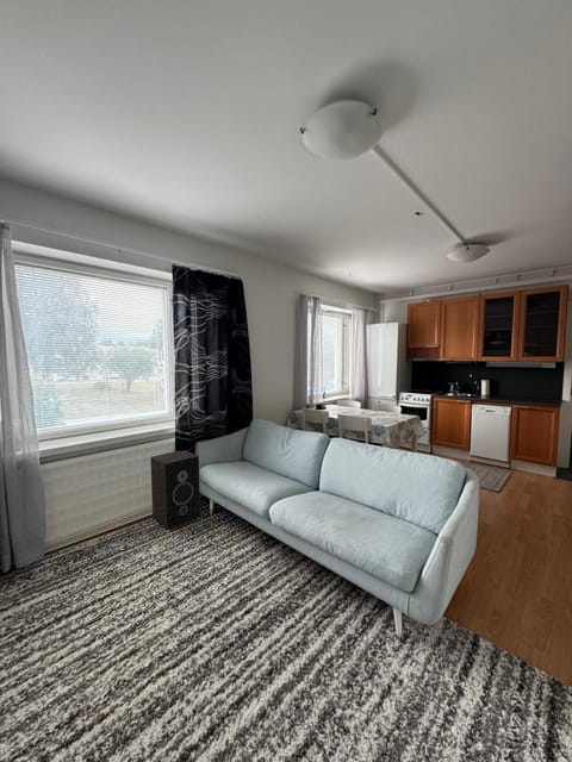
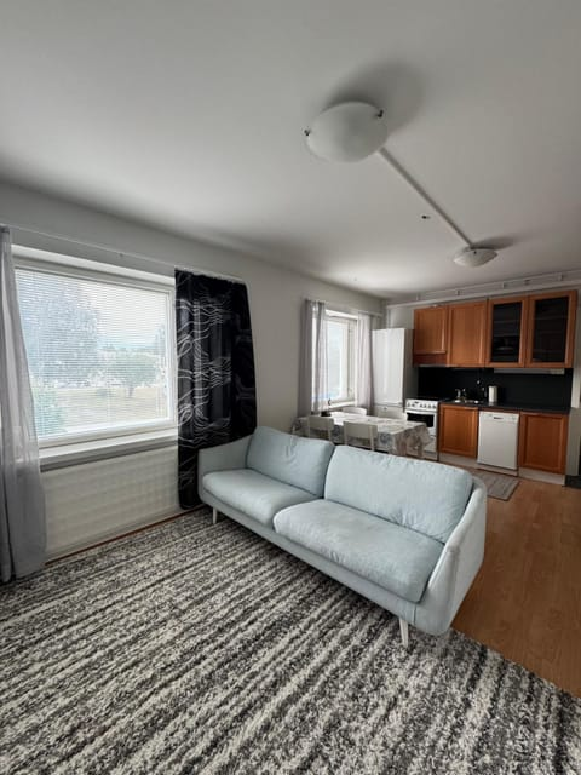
- speaker [149,449,201,530]
